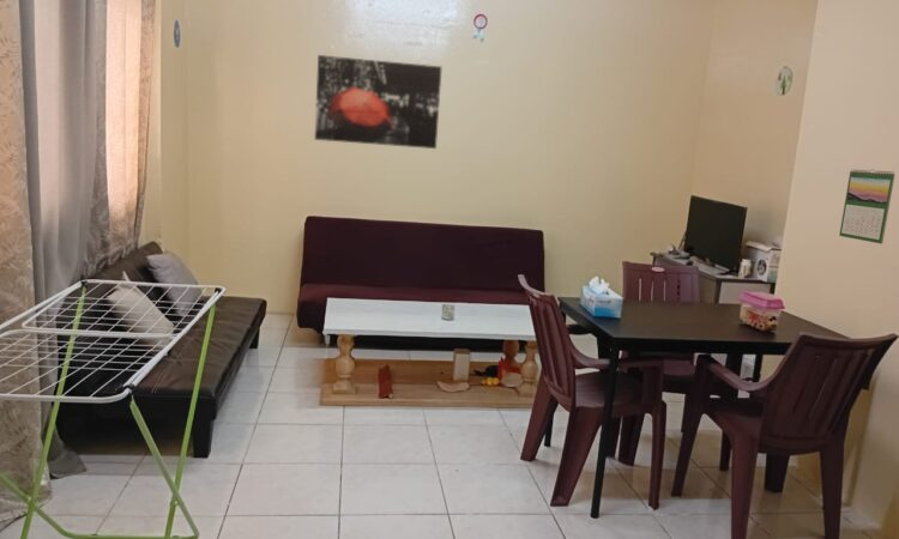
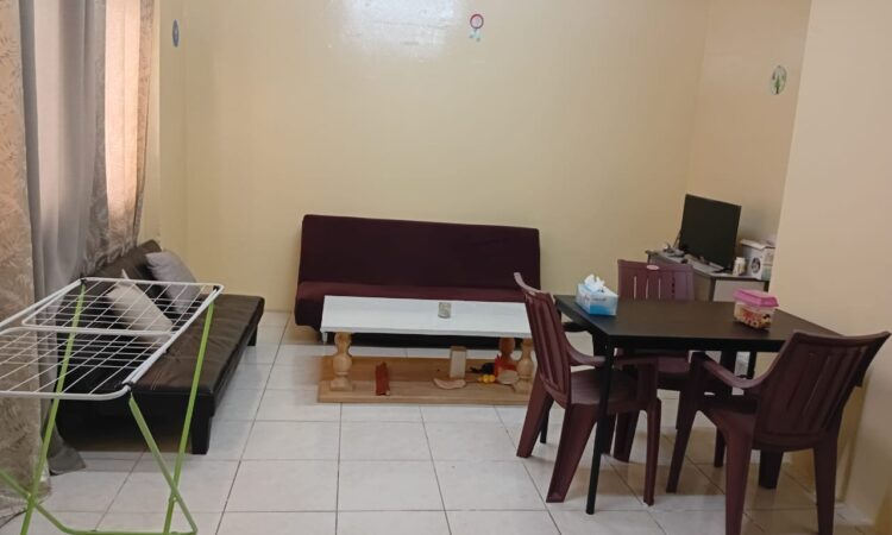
- wall art [314,54,444,150]
- calendar [838,168,897,246]
